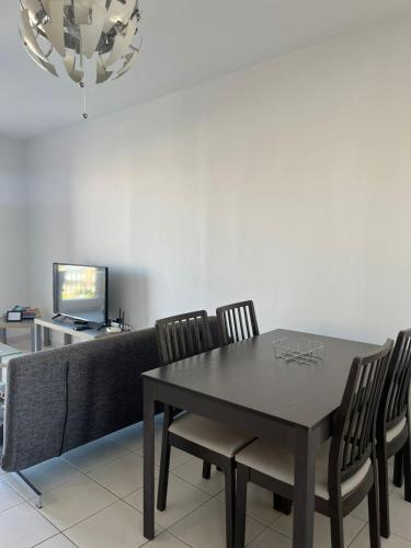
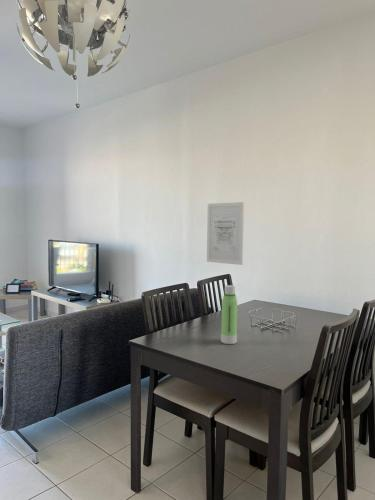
+ wall art [206,201,245,266]
+ water bottle [220,284,238,345]
